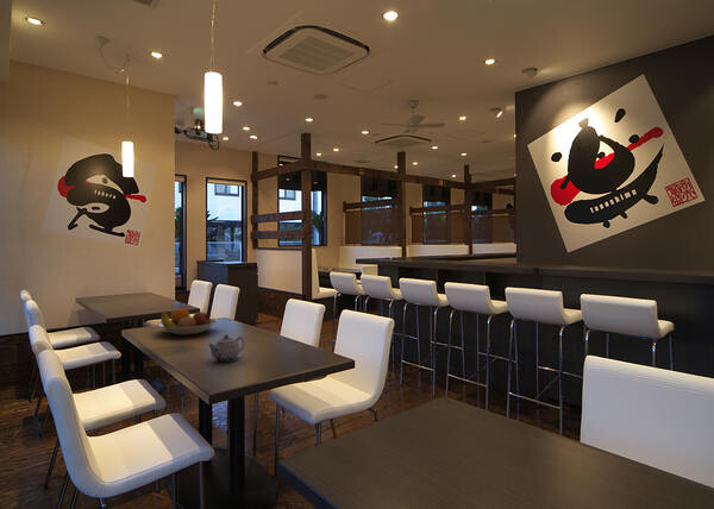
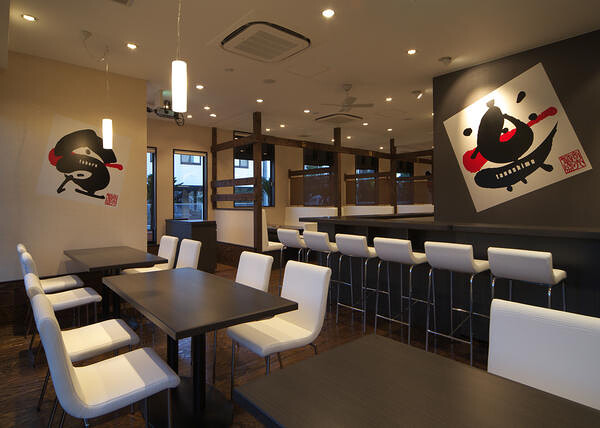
- teapot [207,334,245,363]
- fruit bowl [156,307,219,337]
